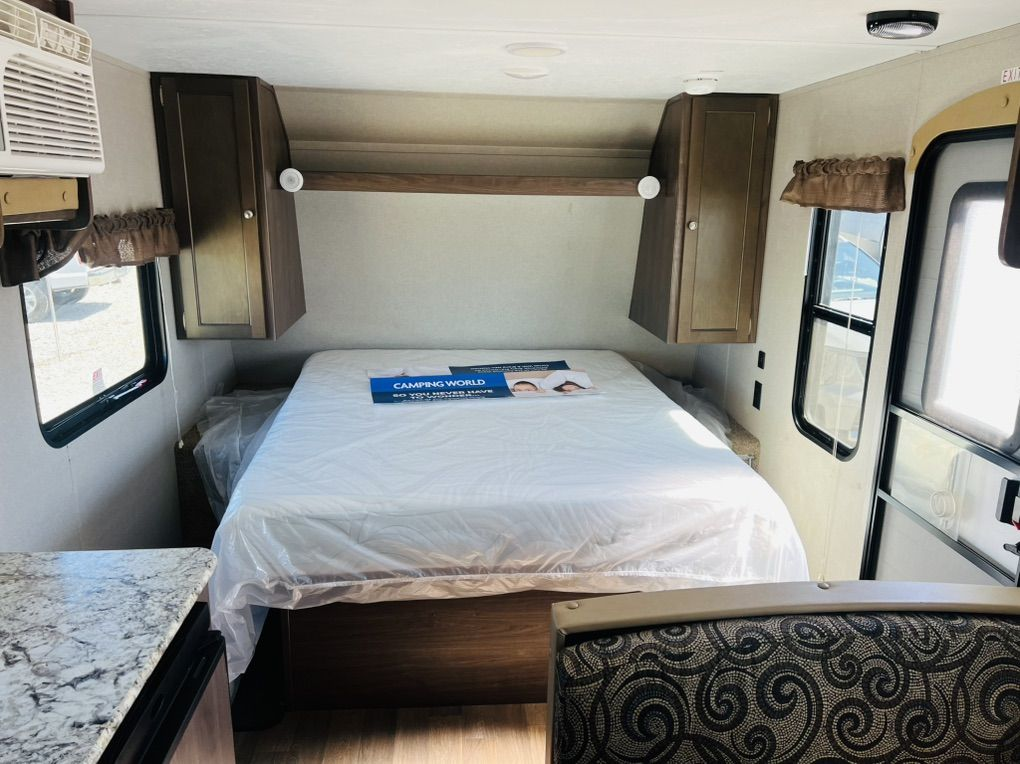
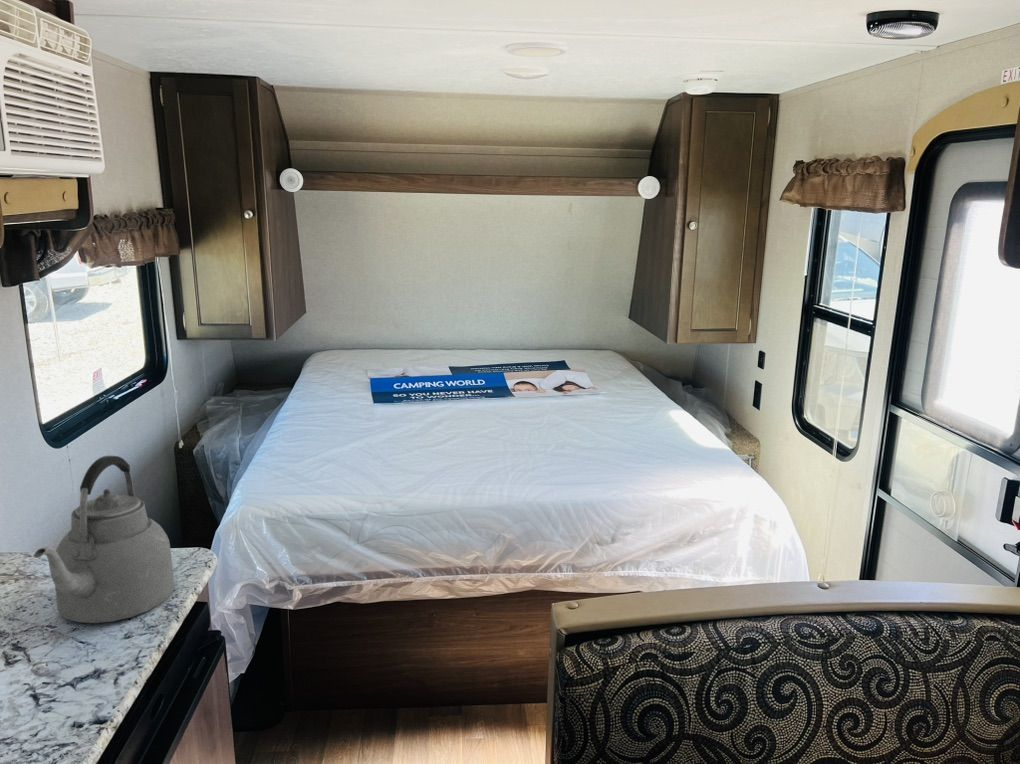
+ kettle [32,455,176,624]
